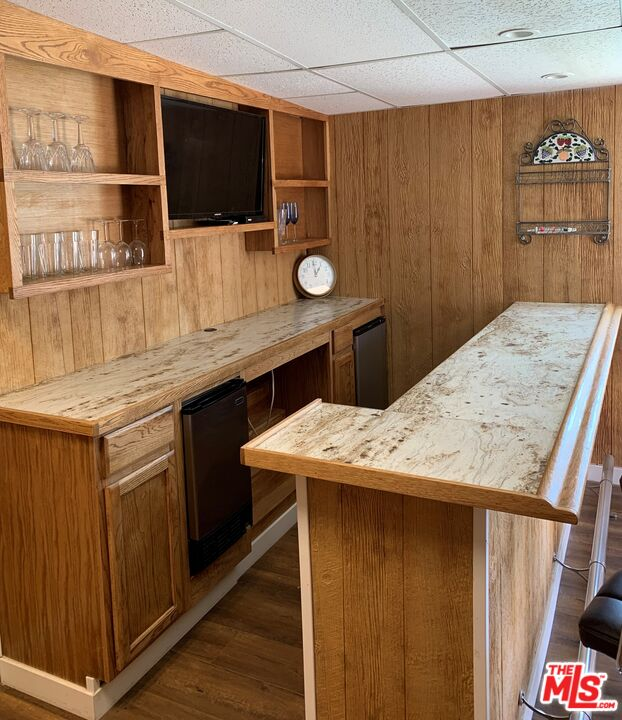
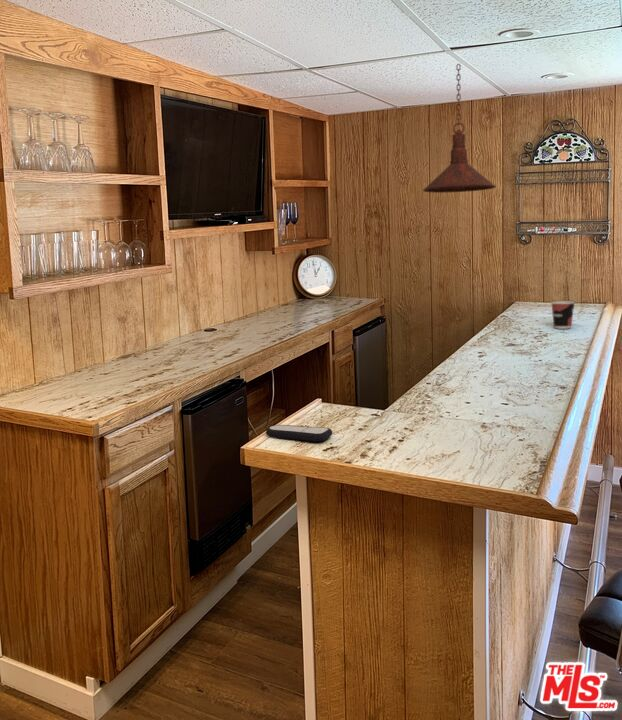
+ pendant light [422,63,497,194]
+ remote control [265,424,333,442]
+ cup [550,300,576,330]
